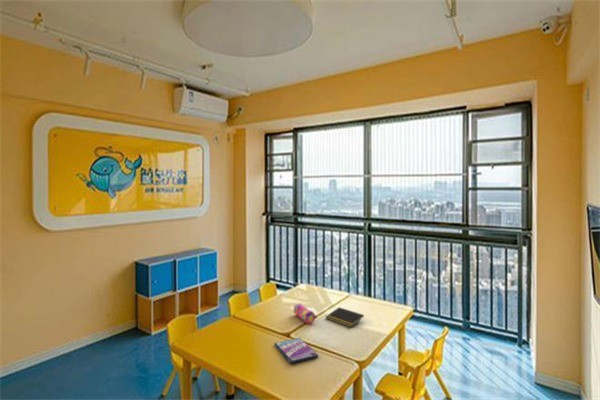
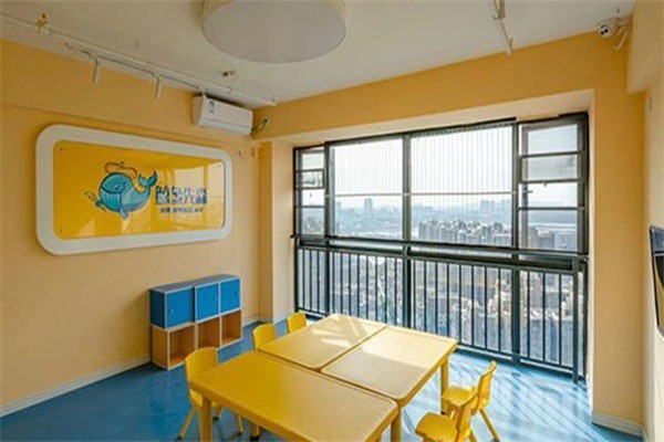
- notepad [324,306,365,328]
- video game case [273,337,319,364]
- pencil case [292,303,318,325]
